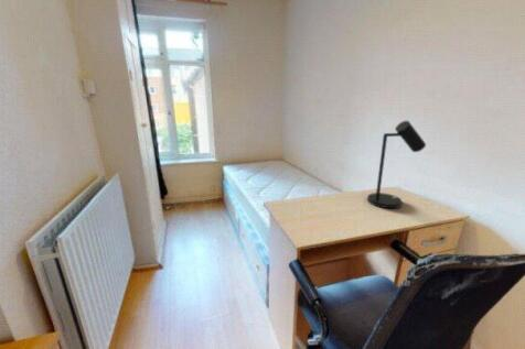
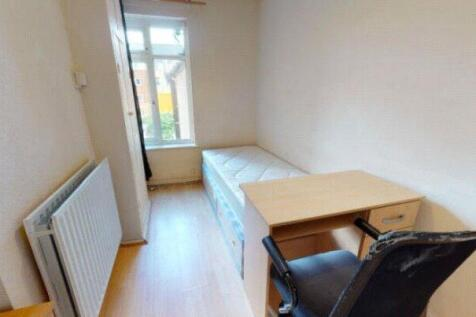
- desk lamp [366,120,427,209]
